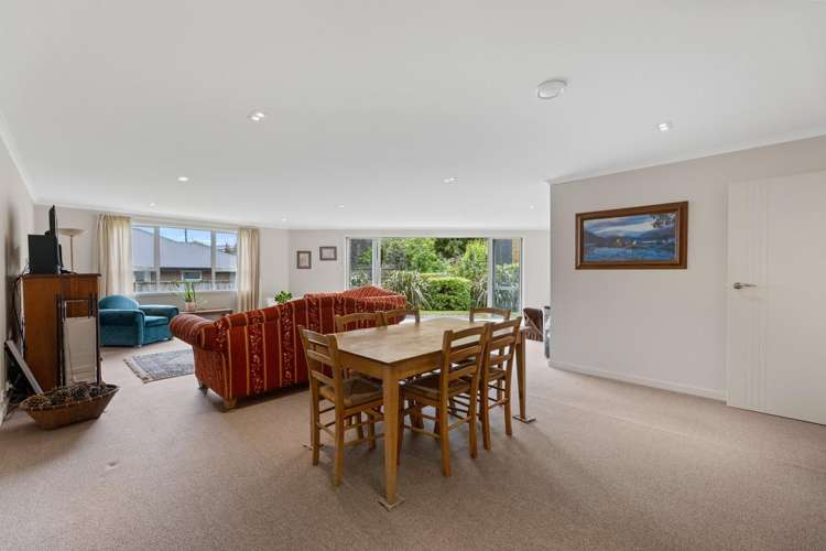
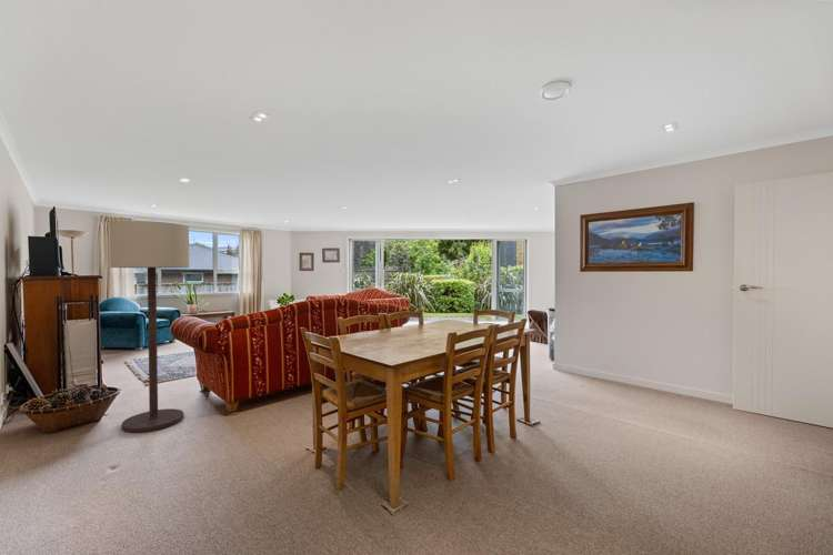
+ floor lamp [109,220,190,434]
